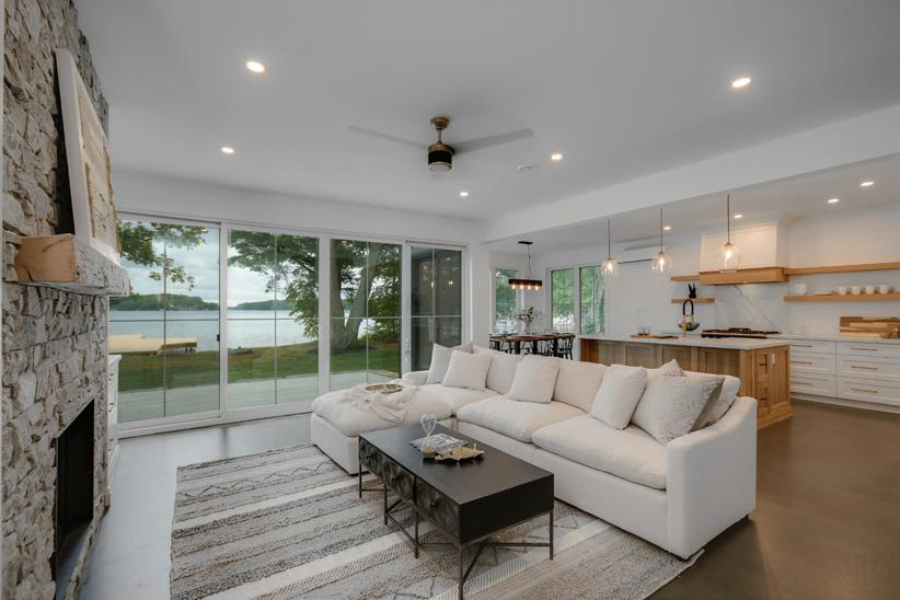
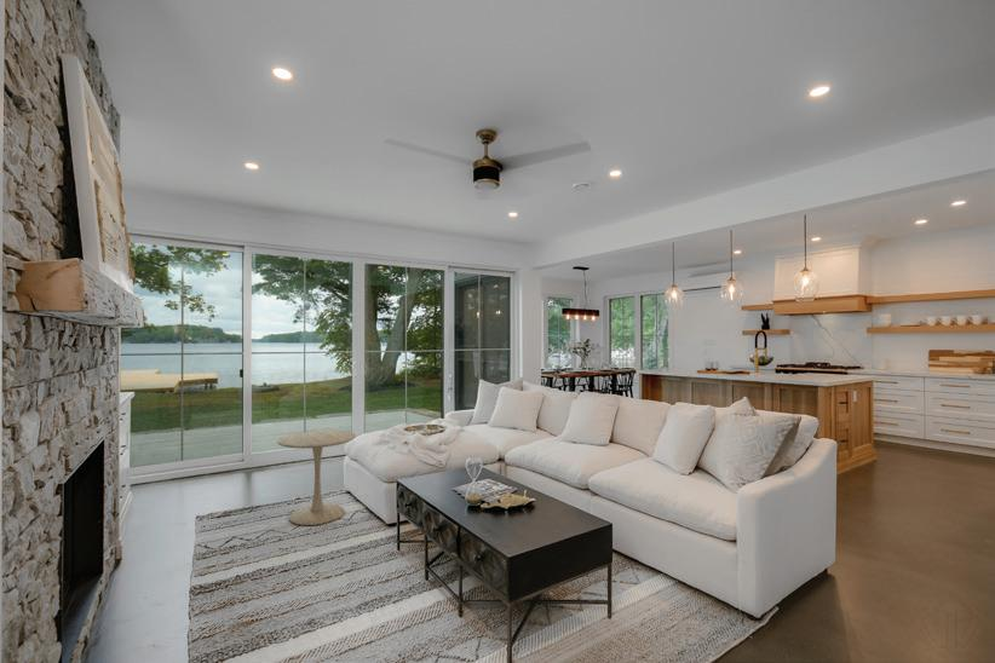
+ side table [276,429,357,526]
